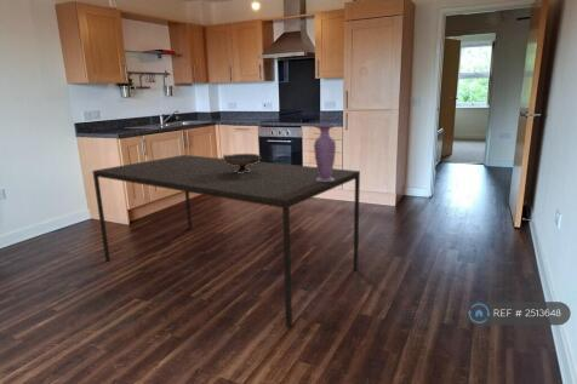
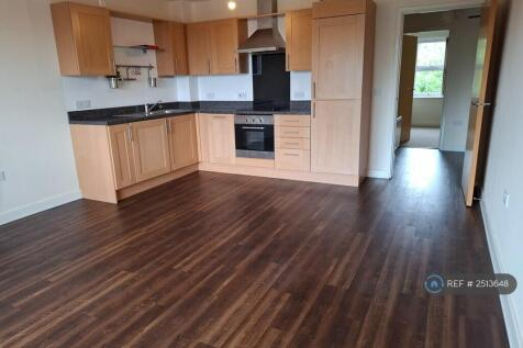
- vase [313,122,337,182]
- decorative bowl [222,153,263,173]
- dining table [91,154,361,329]
